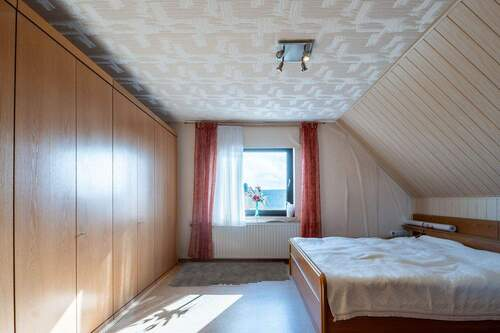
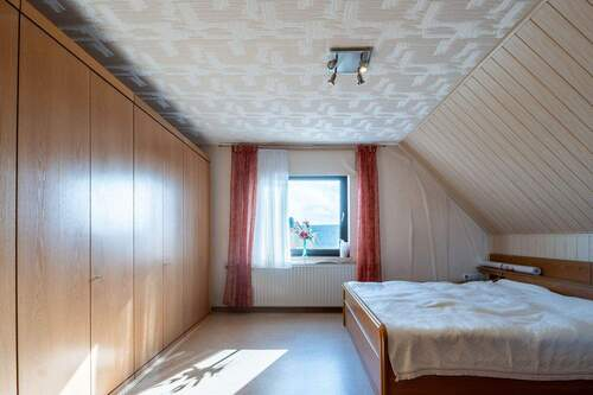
- rug [167,261,291,288]
